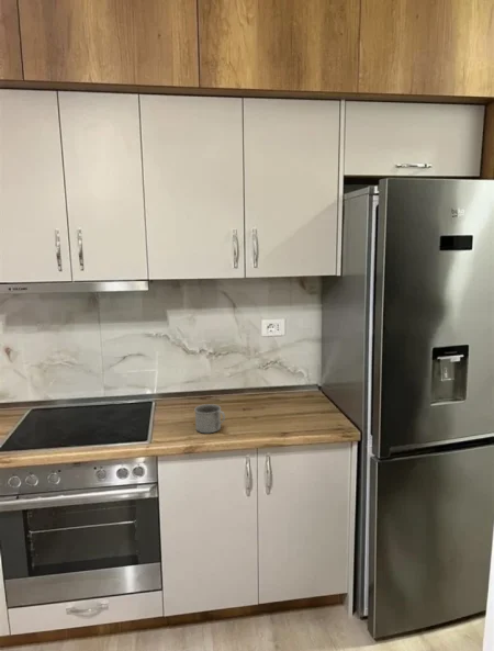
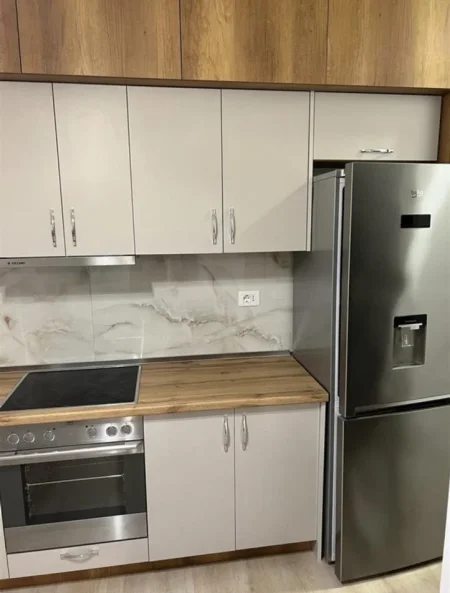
- mug [193,403,226,434]
